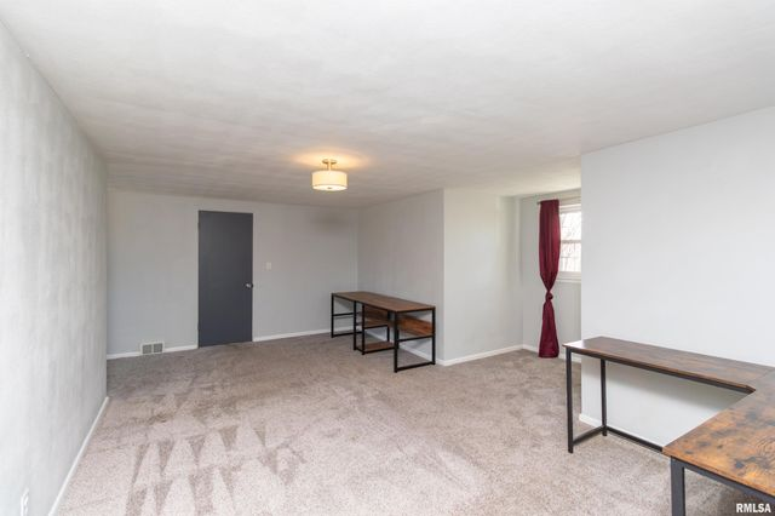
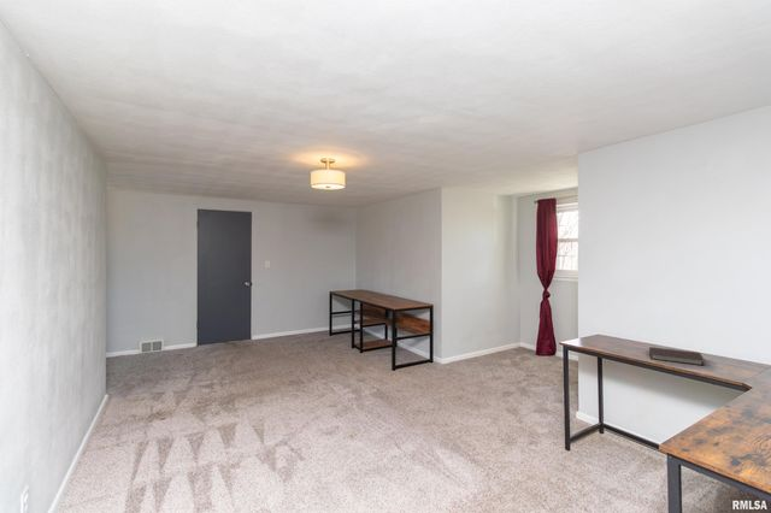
+ notebook [648,346,706,367]
